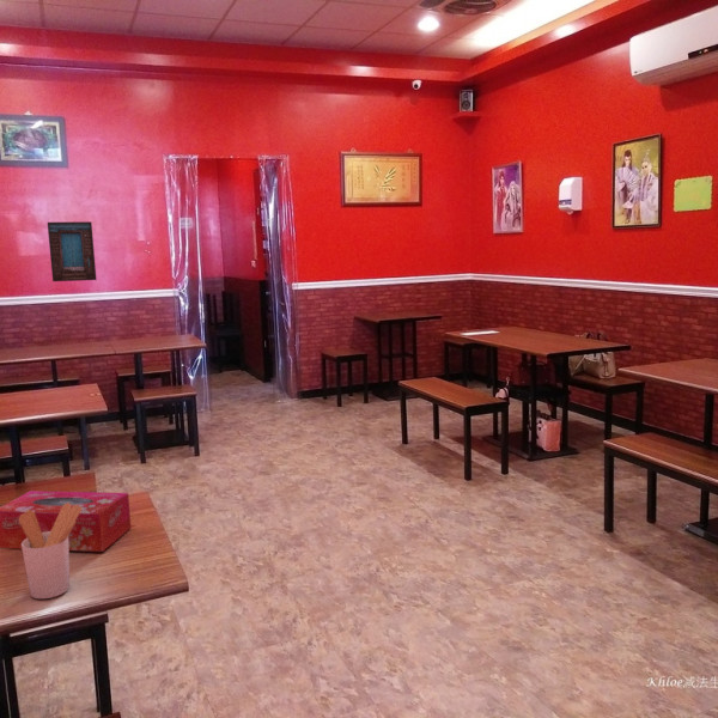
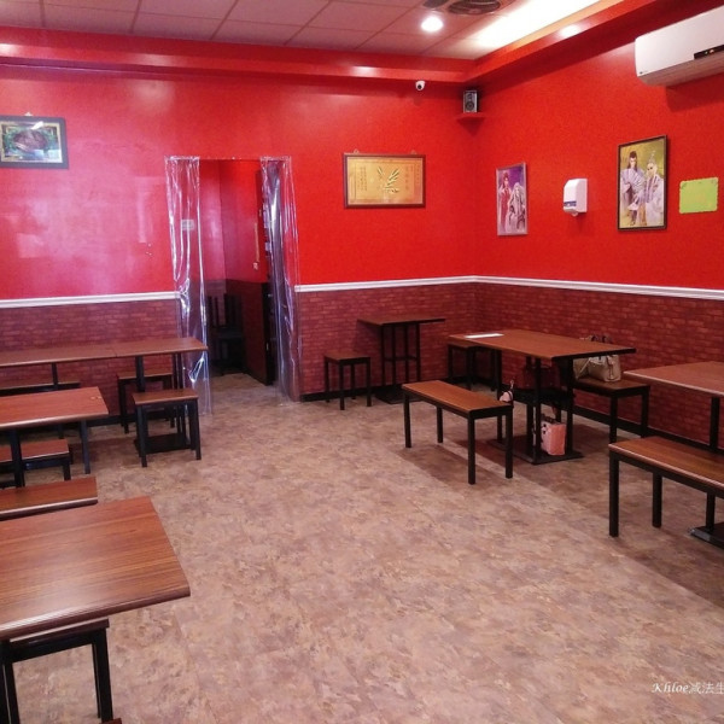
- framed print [47,220,97,282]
- tissue box [0,489,132,553]
- utensil holder [19,503,81,600]
